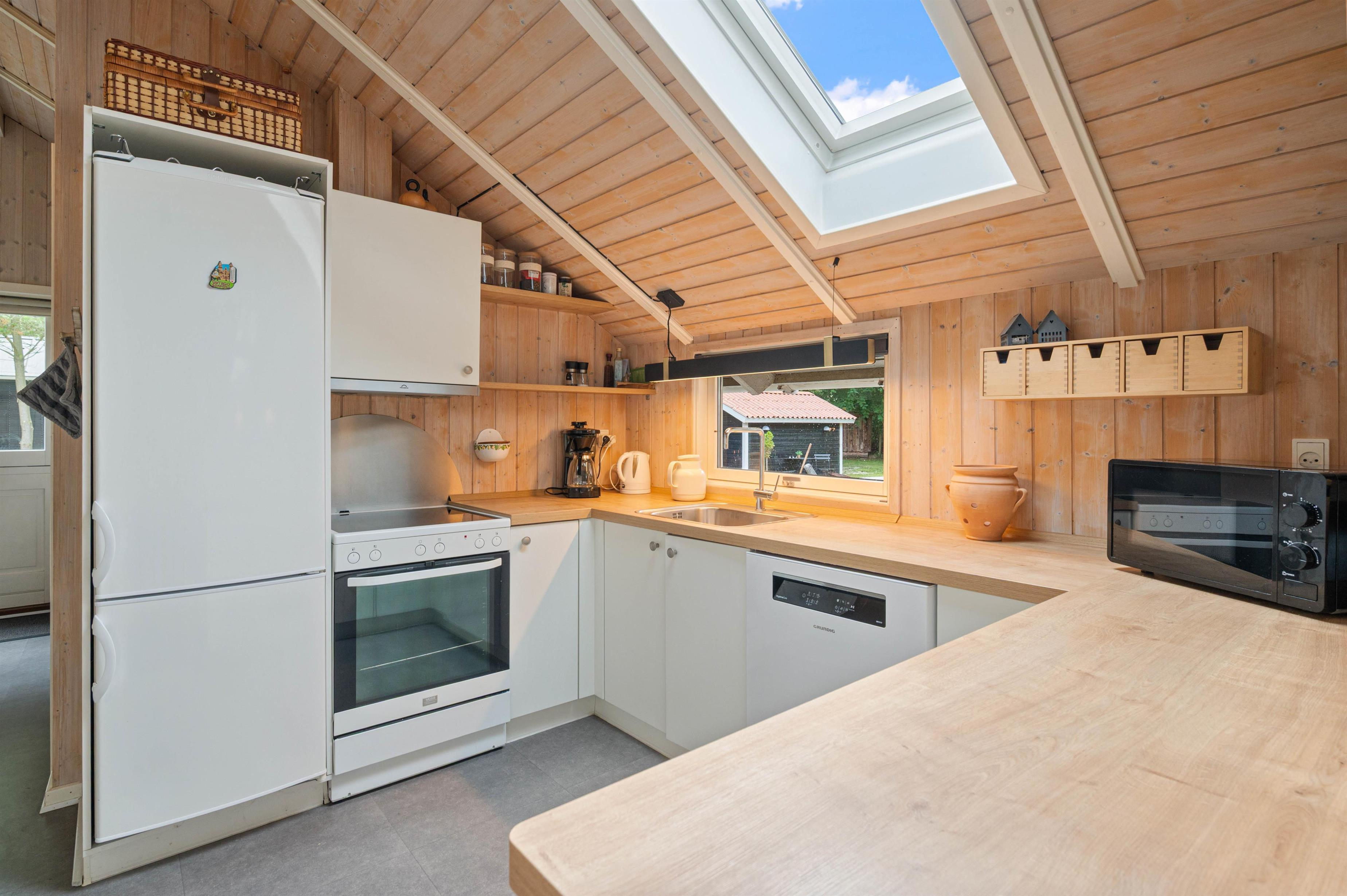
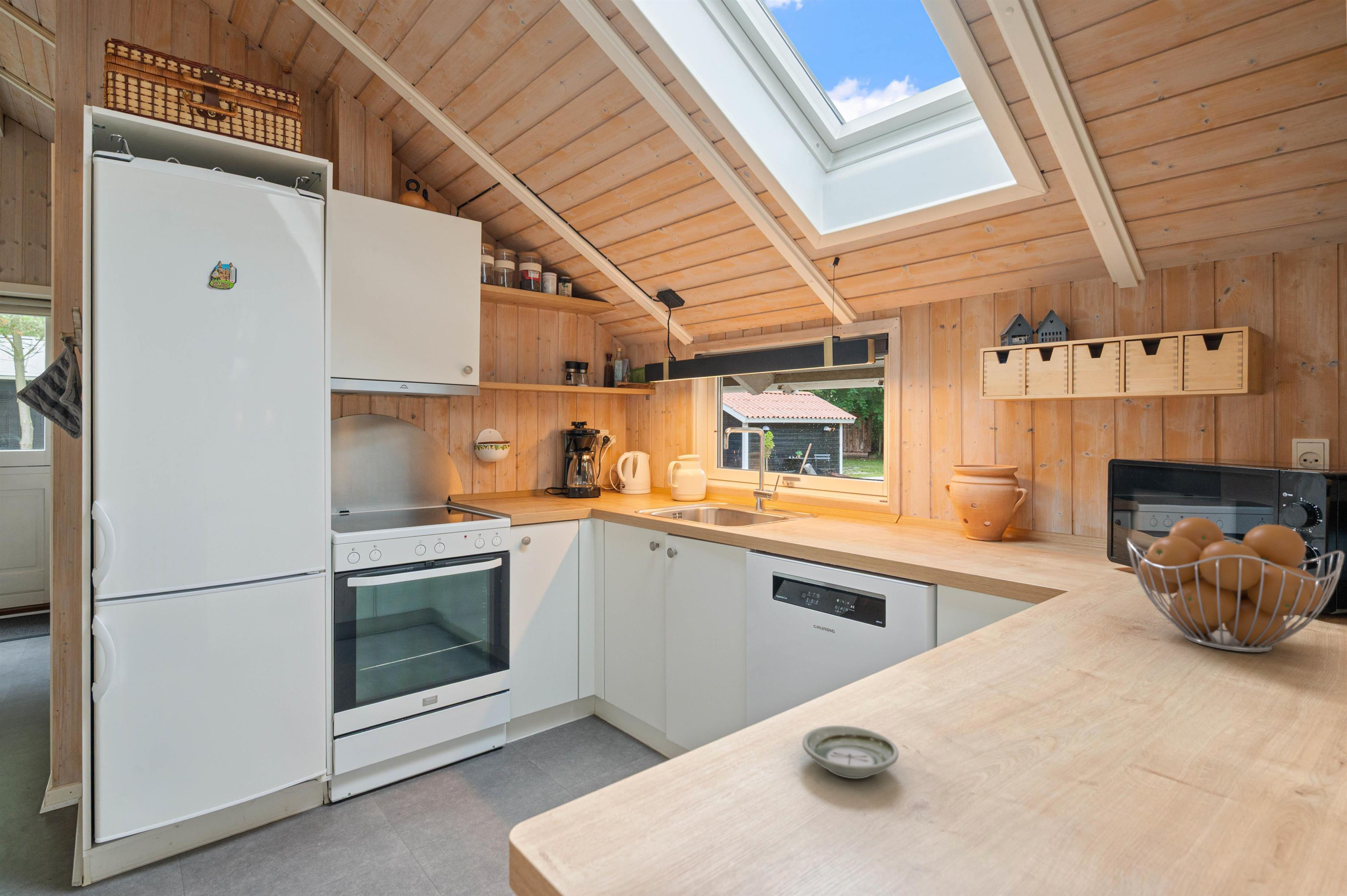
+ fruit basket [1126,517,1345,653]
+ saucer [802,725,899,779]
